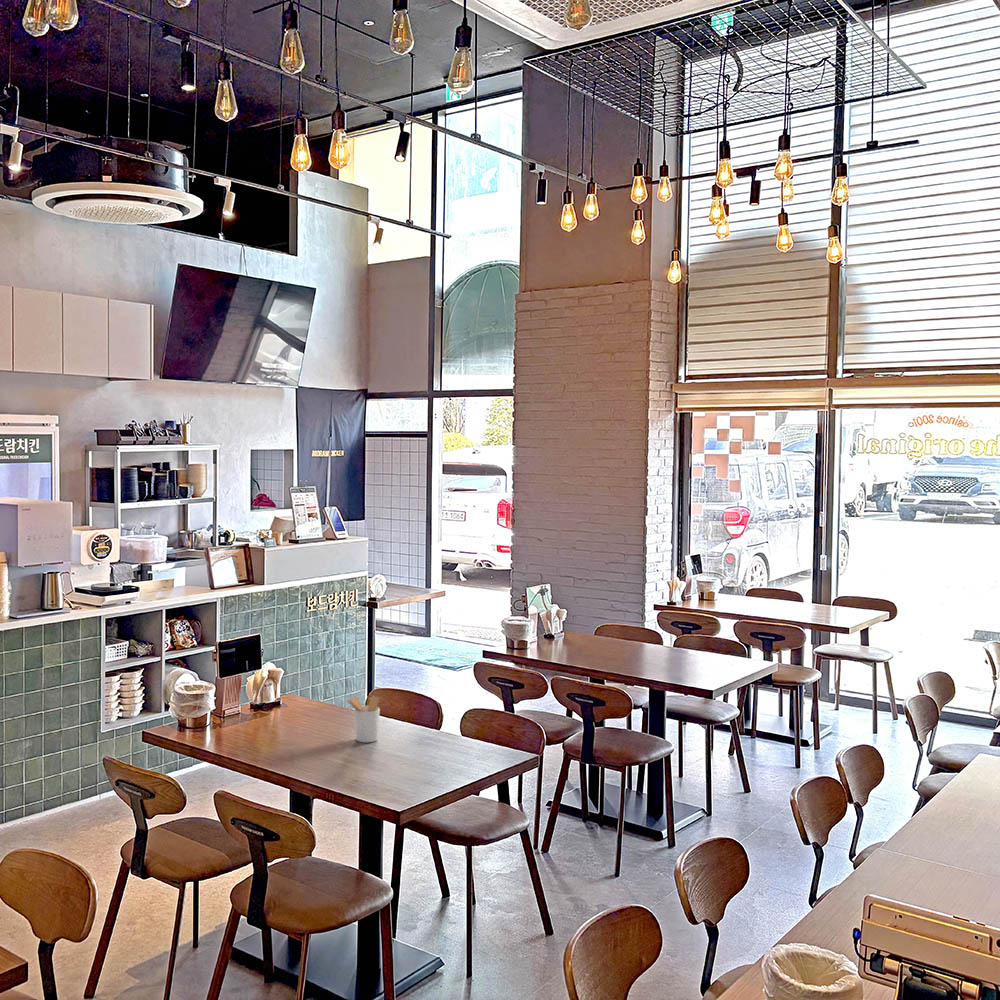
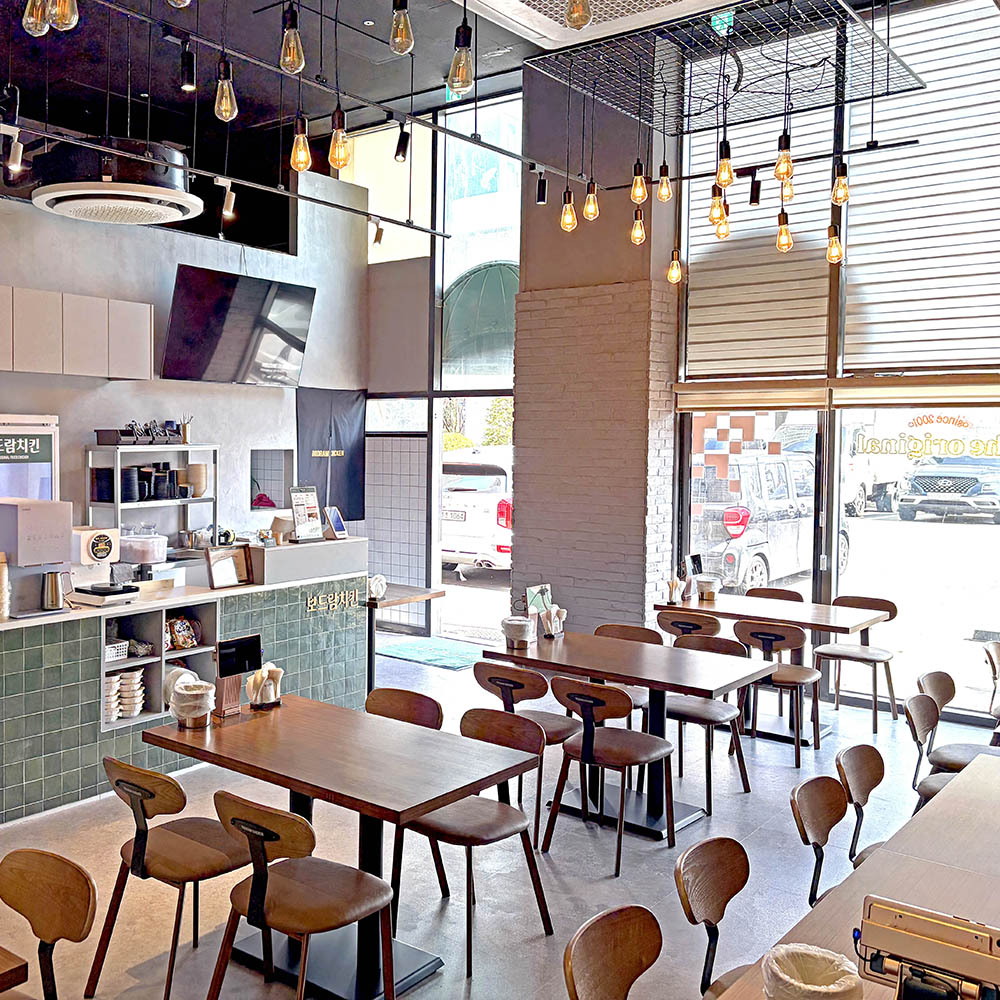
- utensil holder [344,695,381,743]
